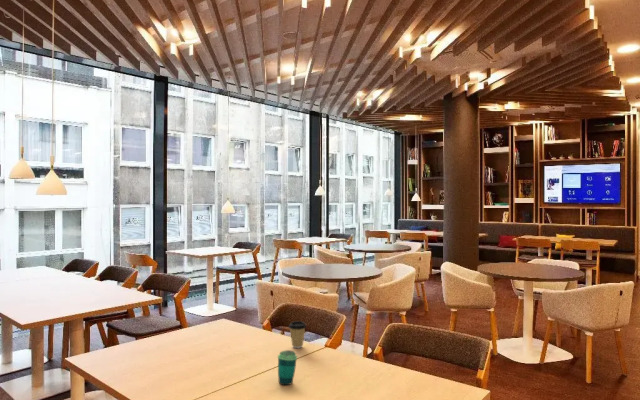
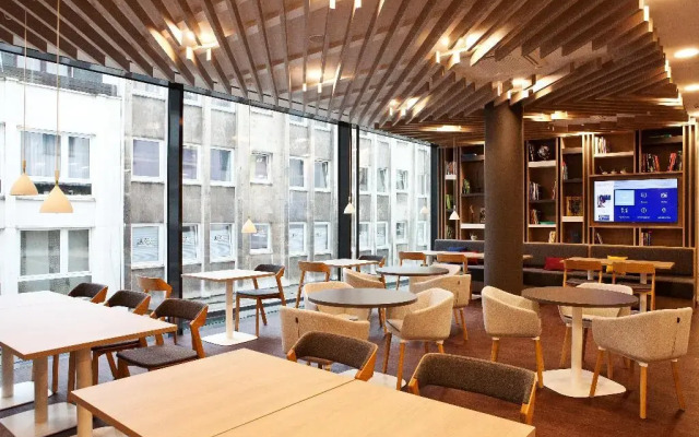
- coffee cup [288,320,307,349]
- cup [277,349,298,386]
